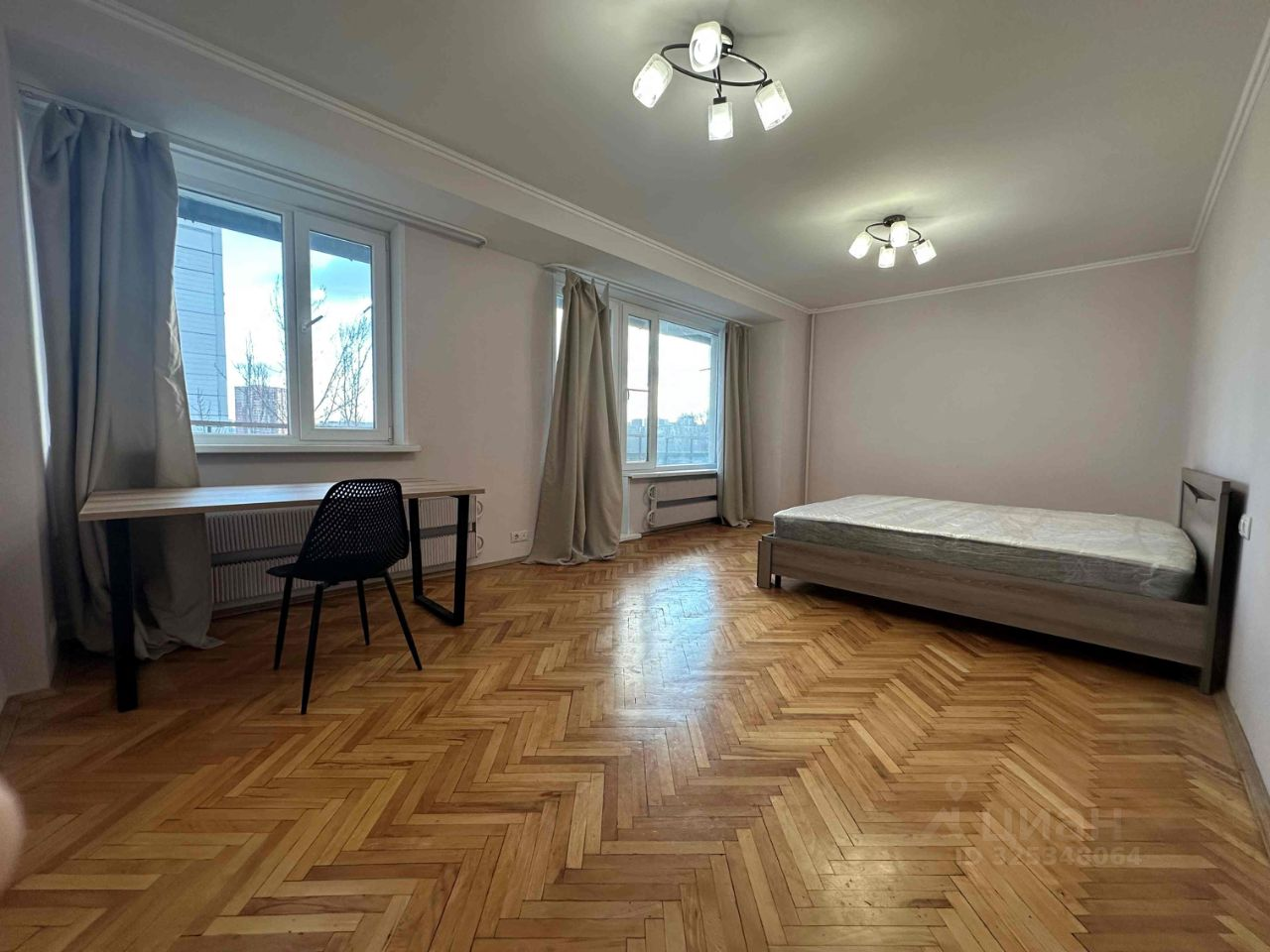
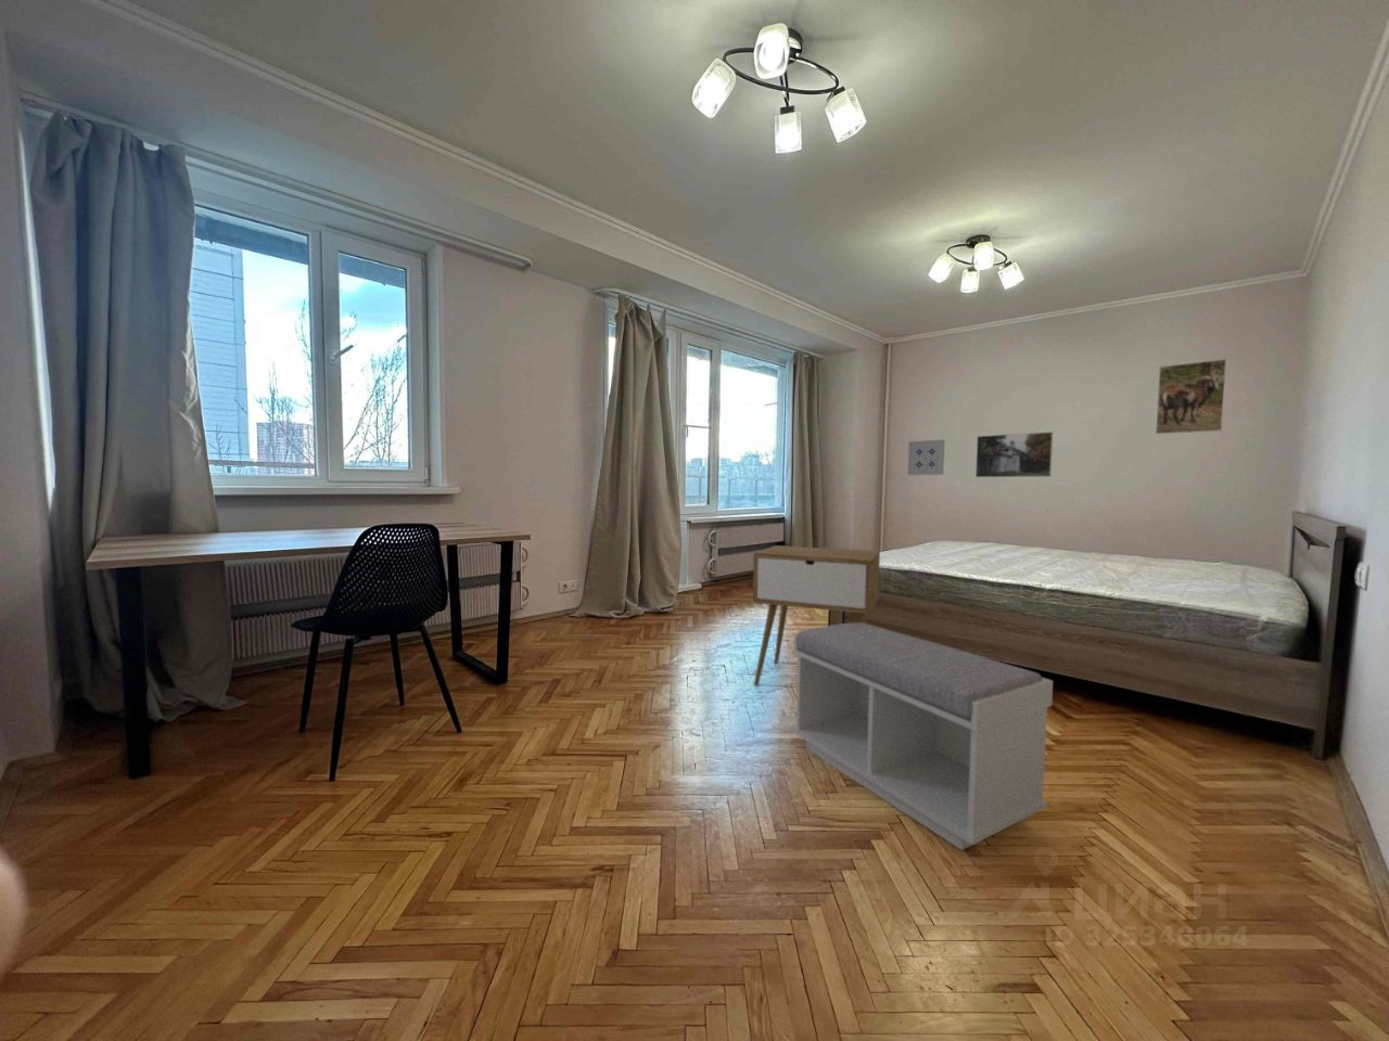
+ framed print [974,431,1053,478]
+ nightstand [752,545,882,688]
+ wall art [907,438,945,476]
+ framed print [1155,358,1227,435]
+ bench [791,622,1053,851]
